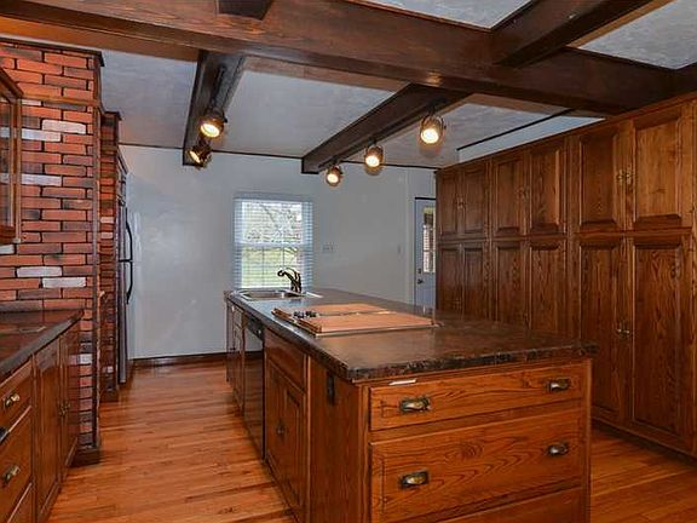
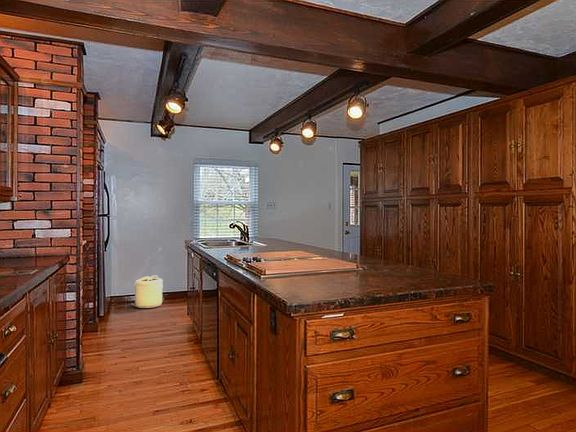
+ basket [128,274,164,309]
